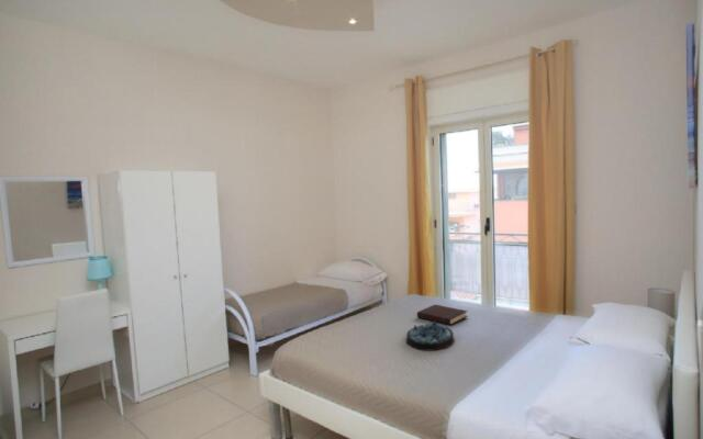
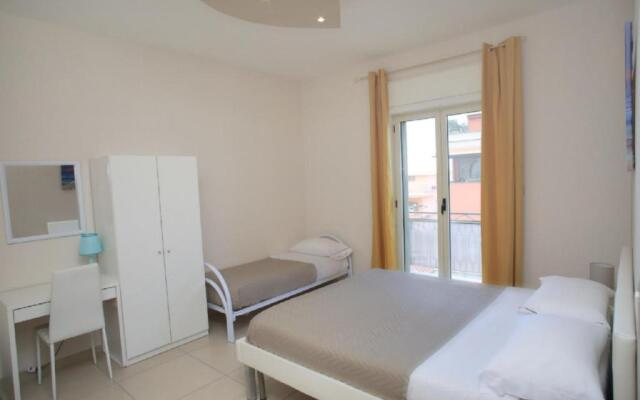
- book [416,304,469,326]
- serving tray [405,320,456,352]
